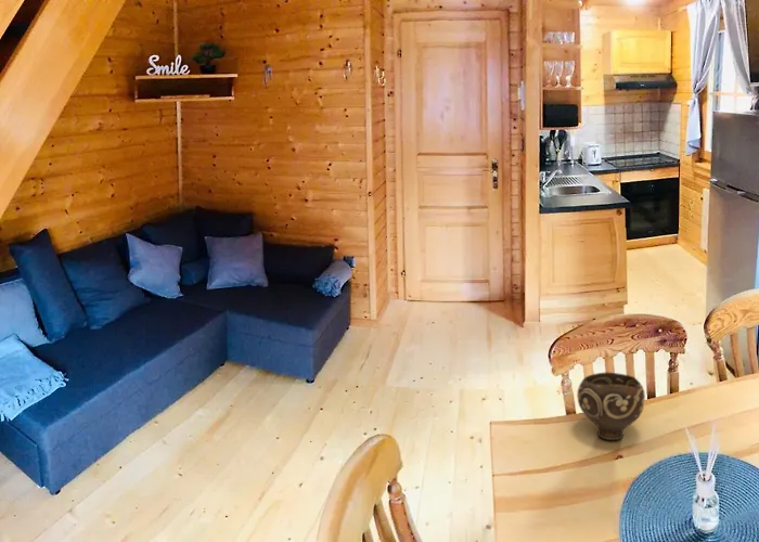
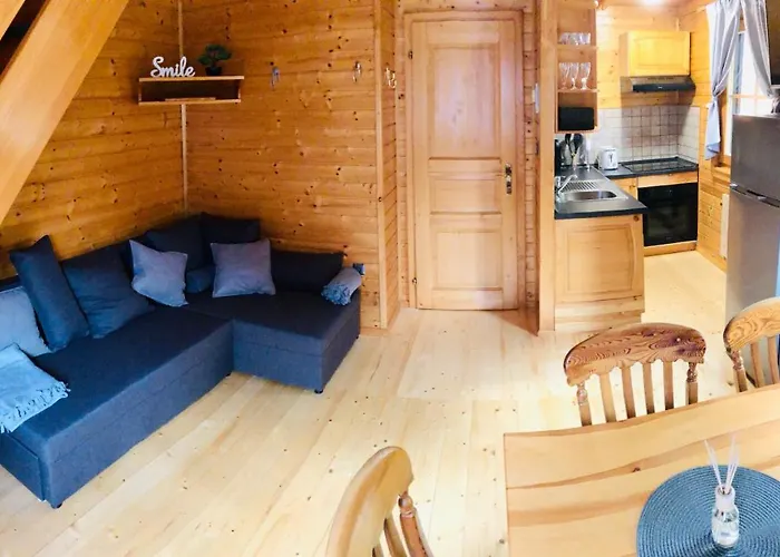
- bowl [576,371,646,441]
